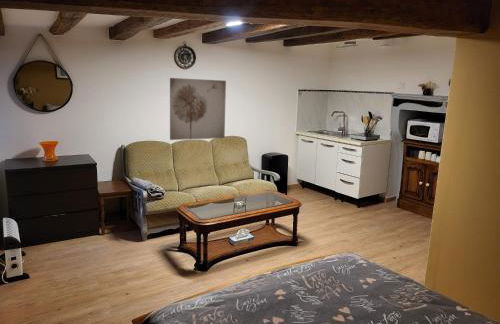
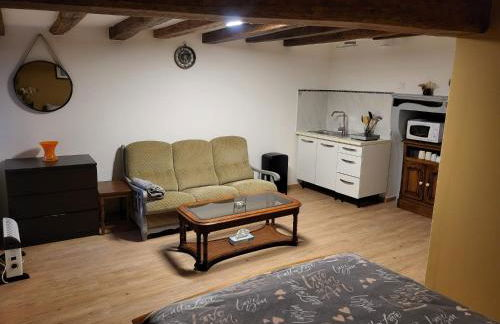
- wall art [169,77,227,141]
